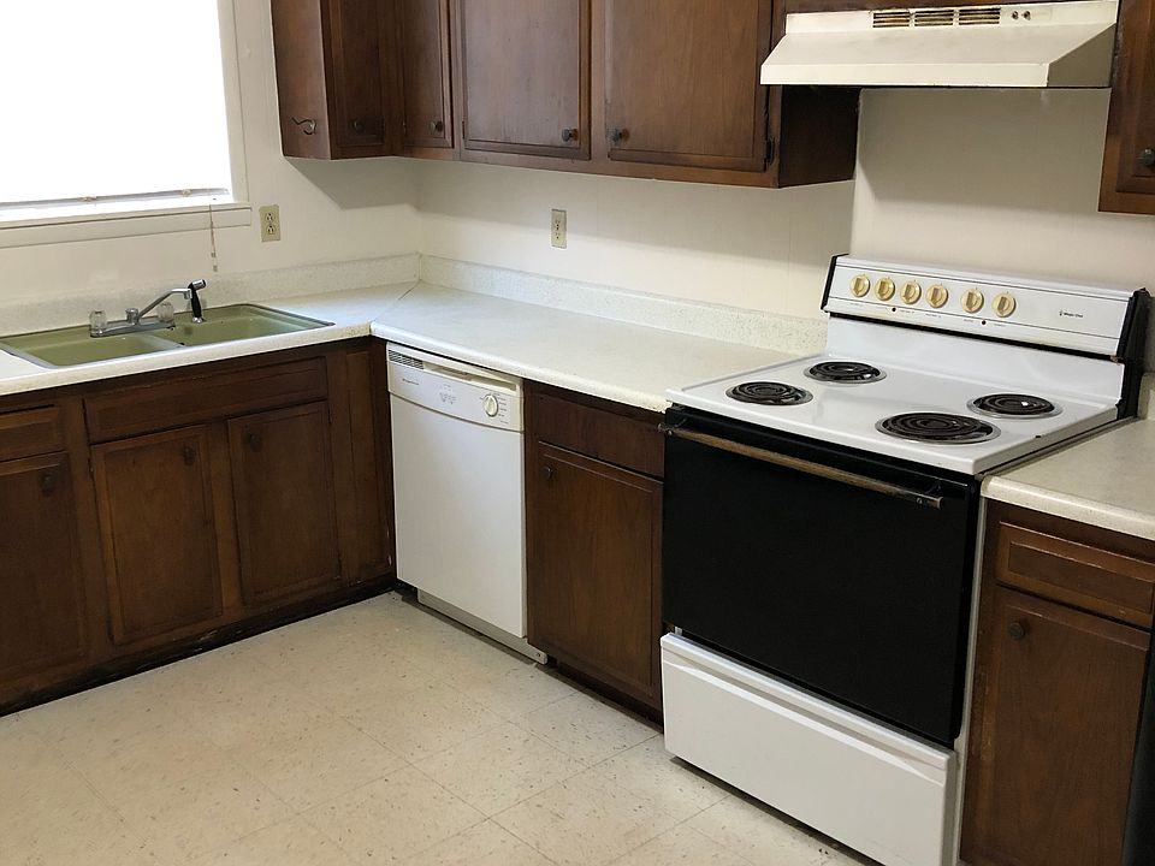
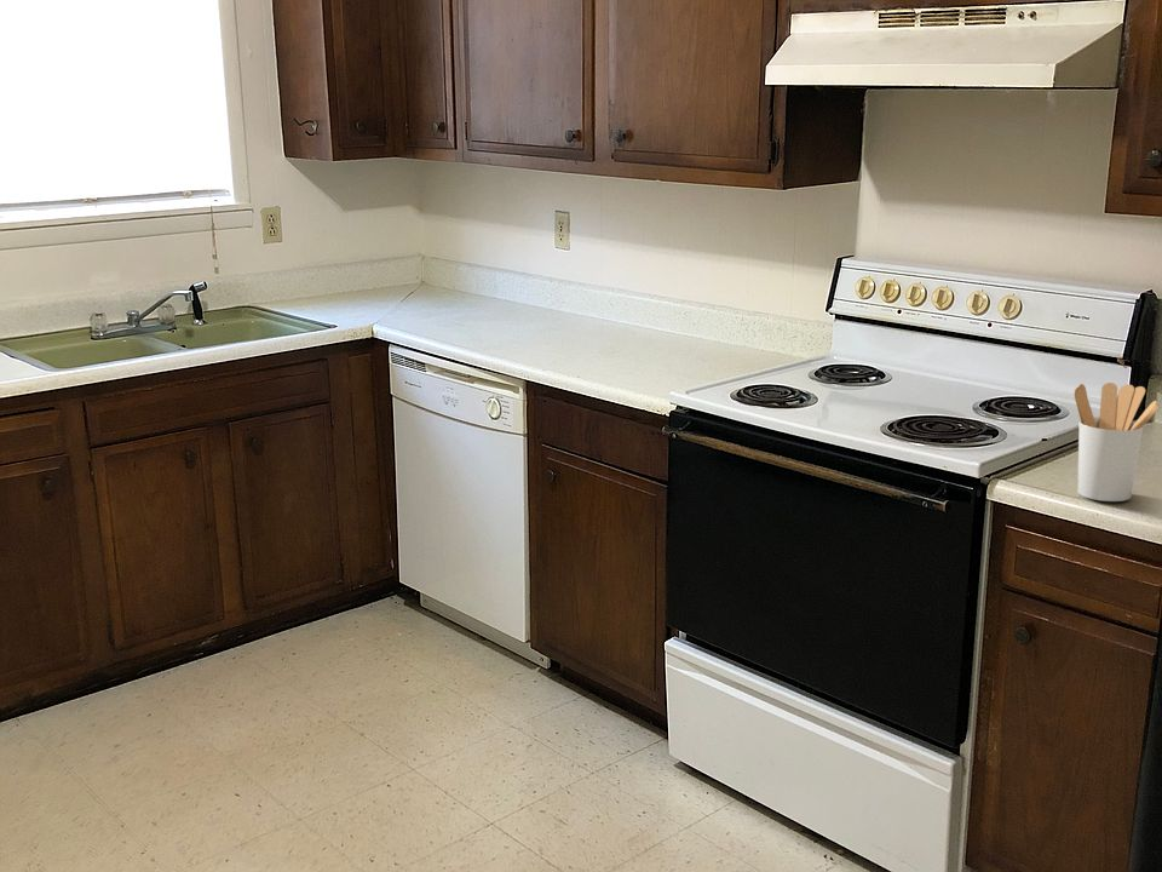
+ utensil holder [1072,382,1160,503]
